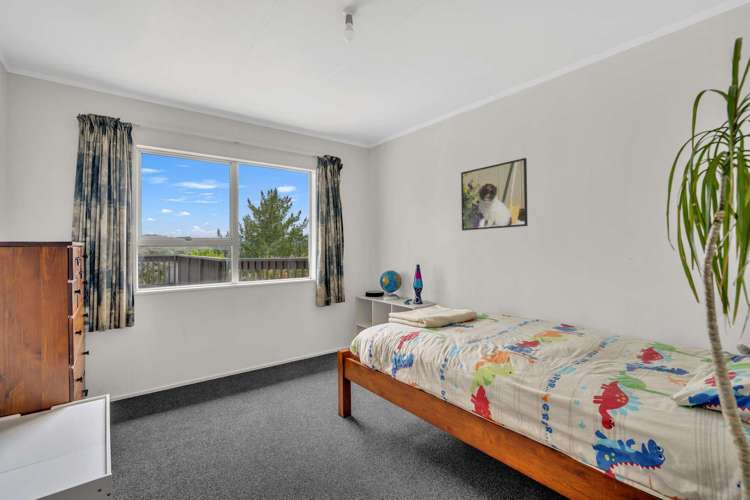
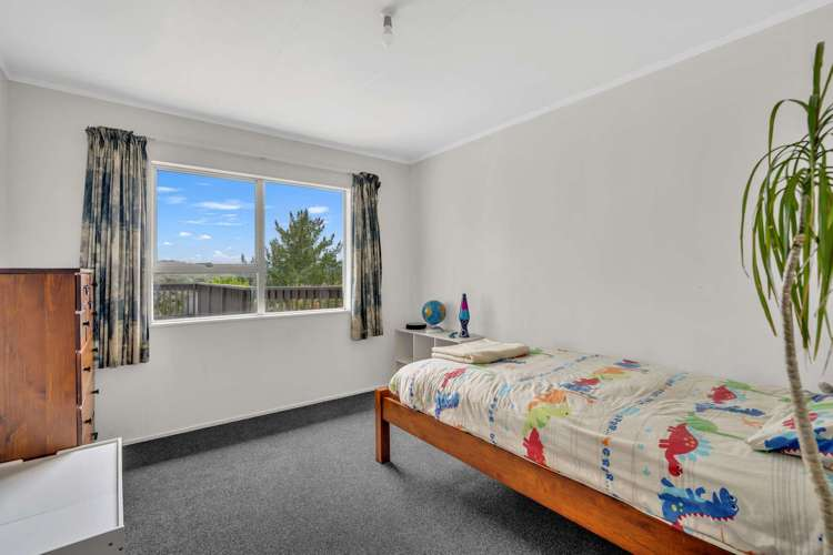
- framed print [460,157,529,232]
